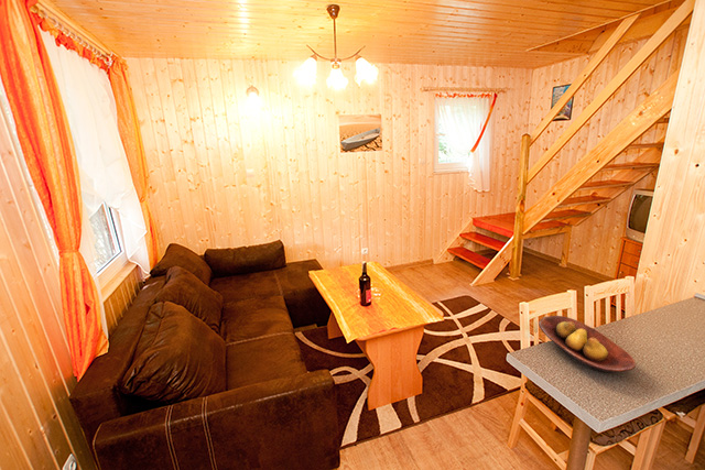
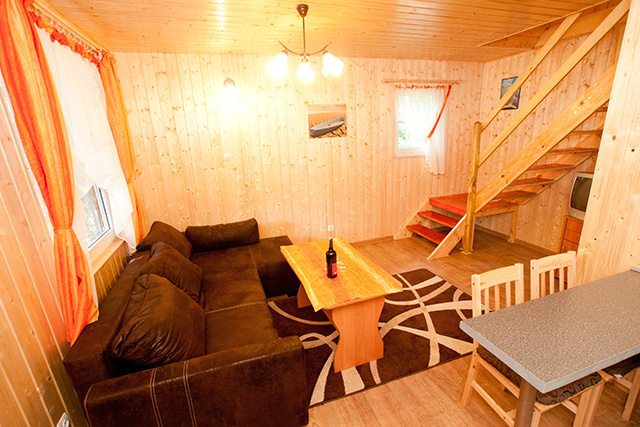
- fruit bowl [538,315,637,374]
